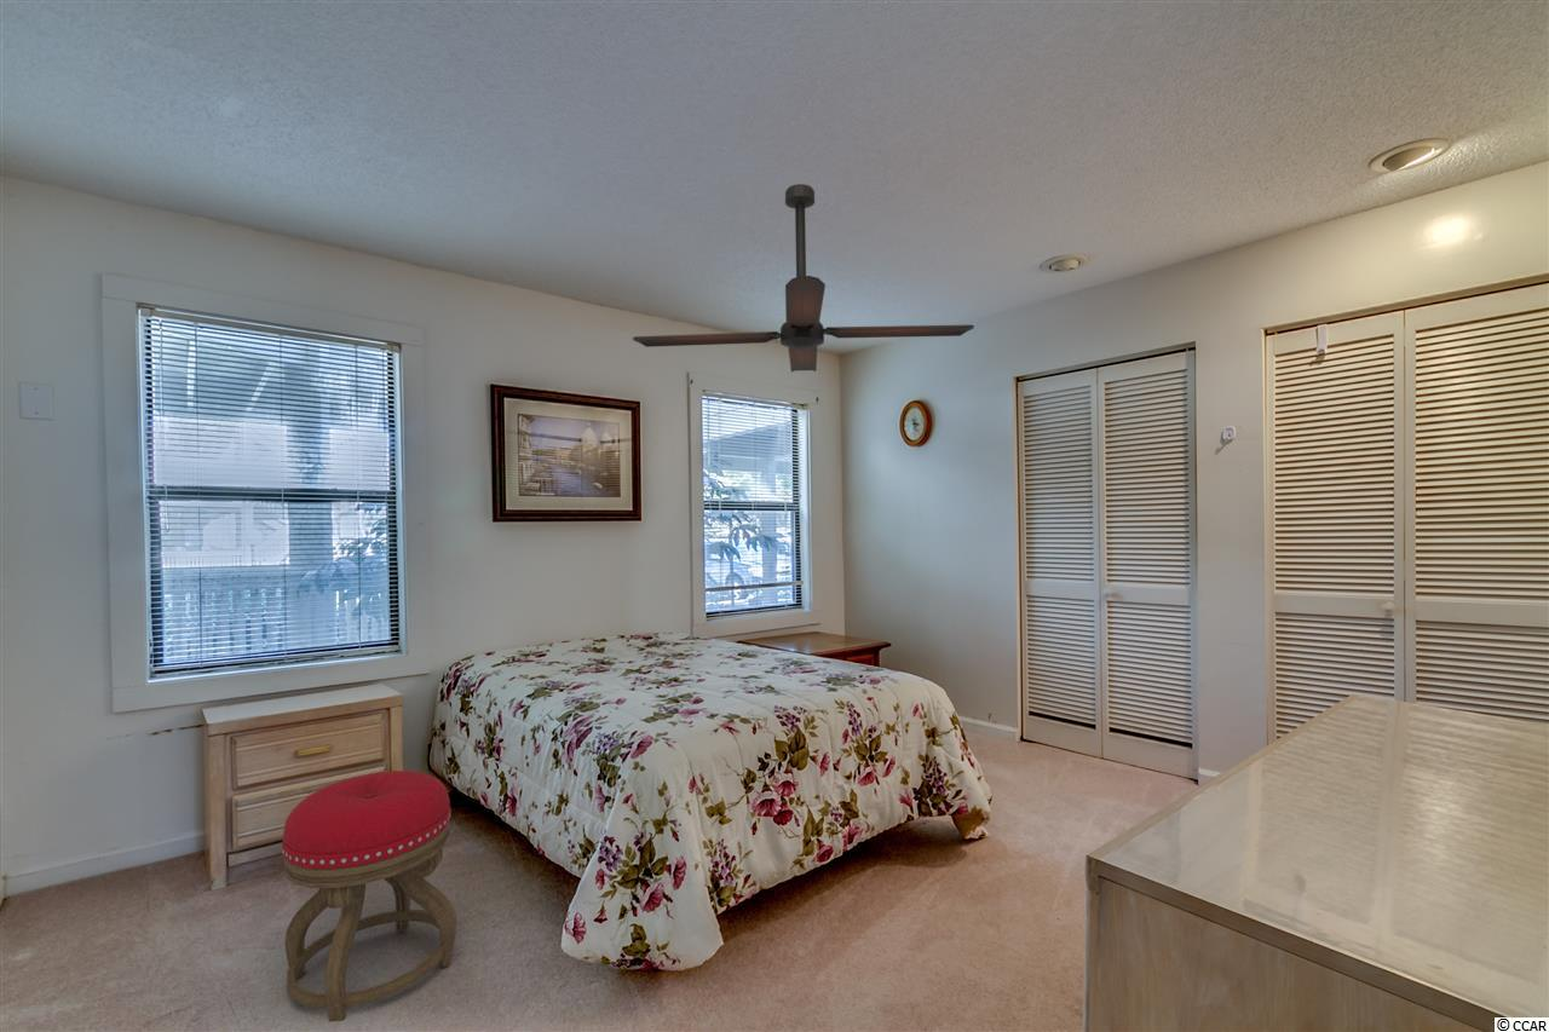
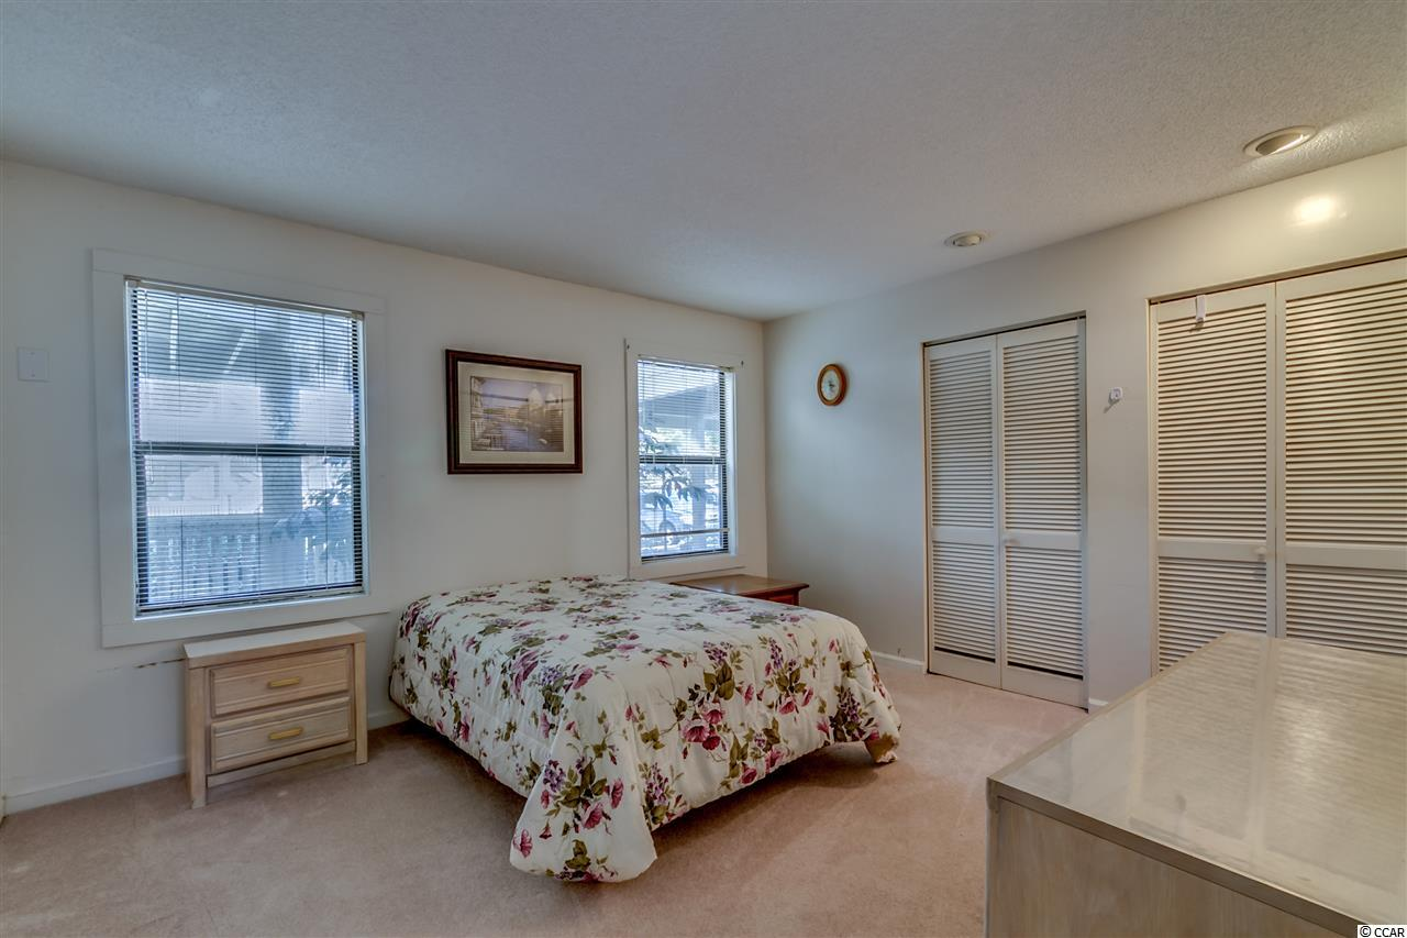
- ceiling fan [632,183,975,373]
- stool [281,769,457,1022]
